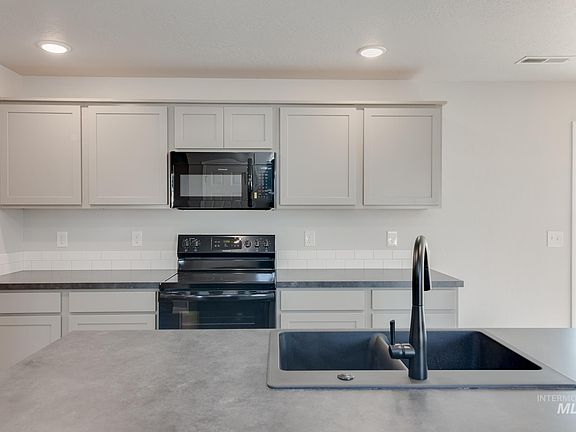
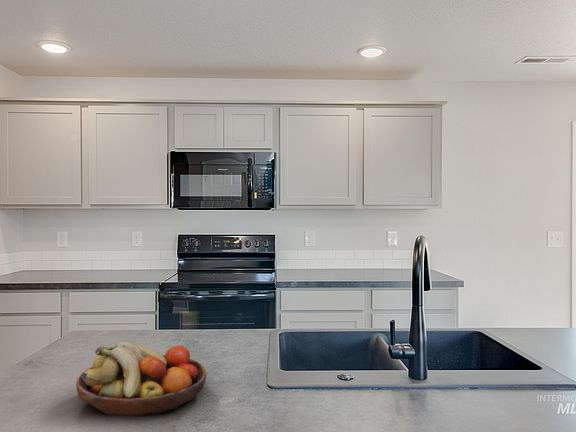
+ fruit bowl [75,340,207,417]
